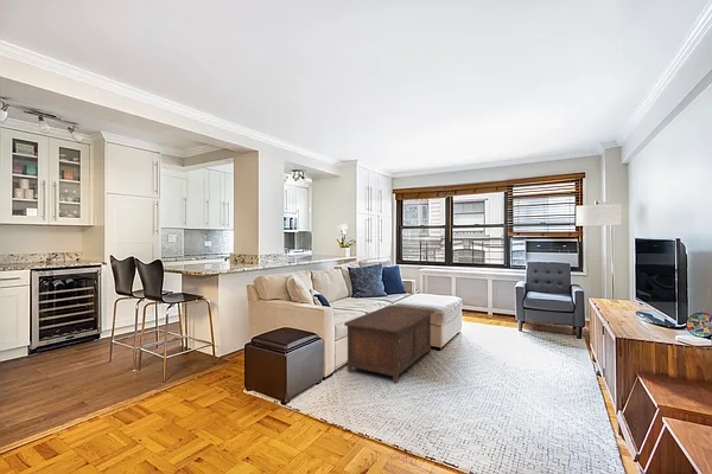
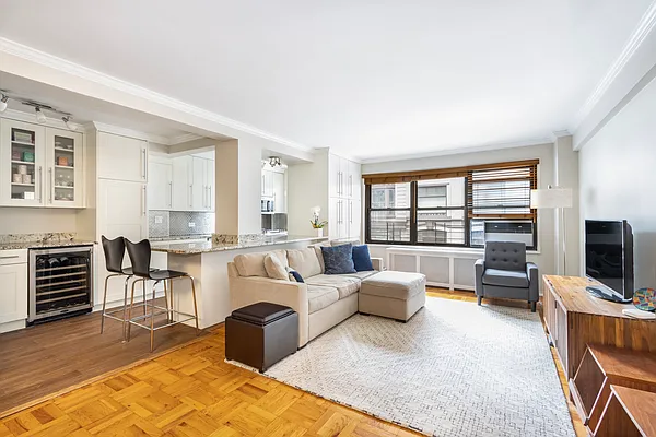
- cabinet [343,305,436,384]
